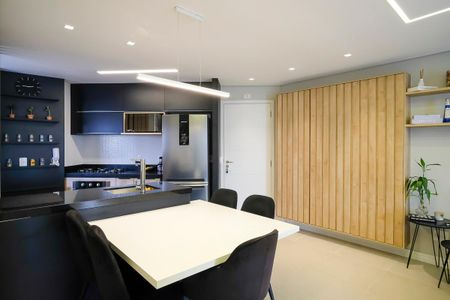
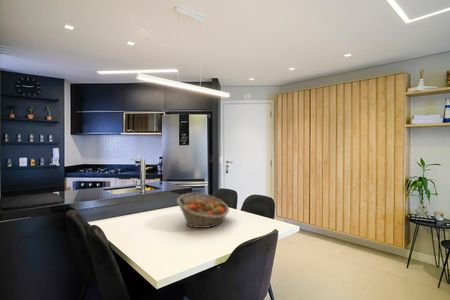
+ fruit basket [176,192,230,229]
